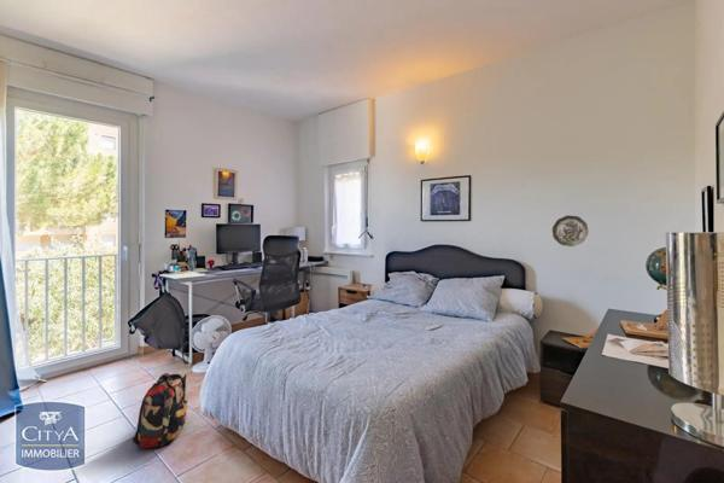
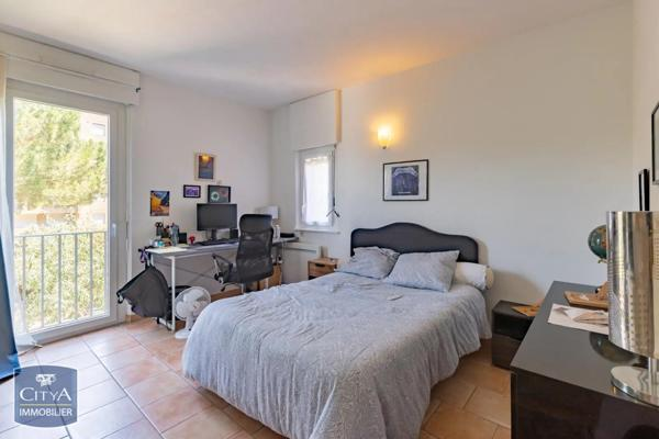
- decorative plate [551,214,589,248]
- backpack [132,372,189,449]
